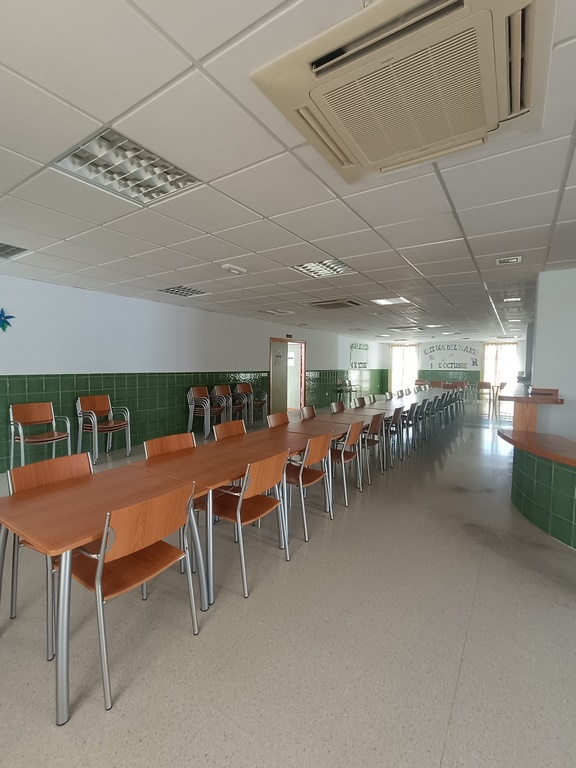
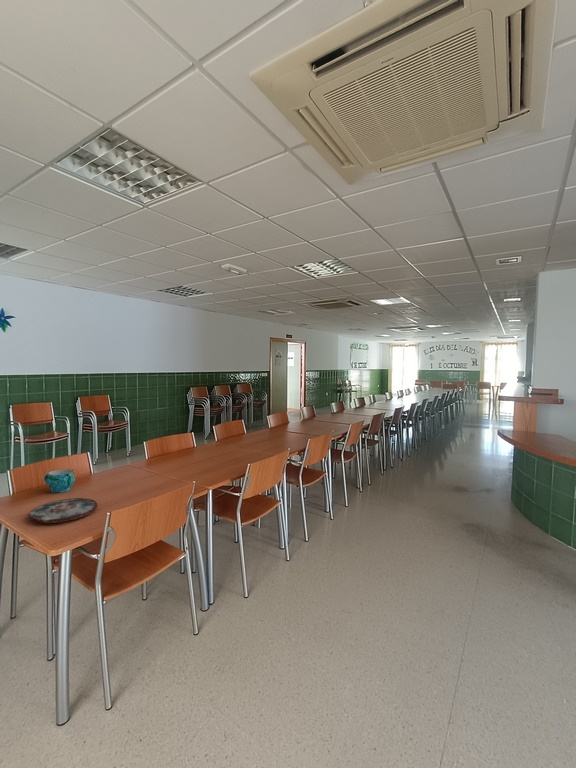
+ plate [28,497,98,524]
+ cup [43,468,76,494]
